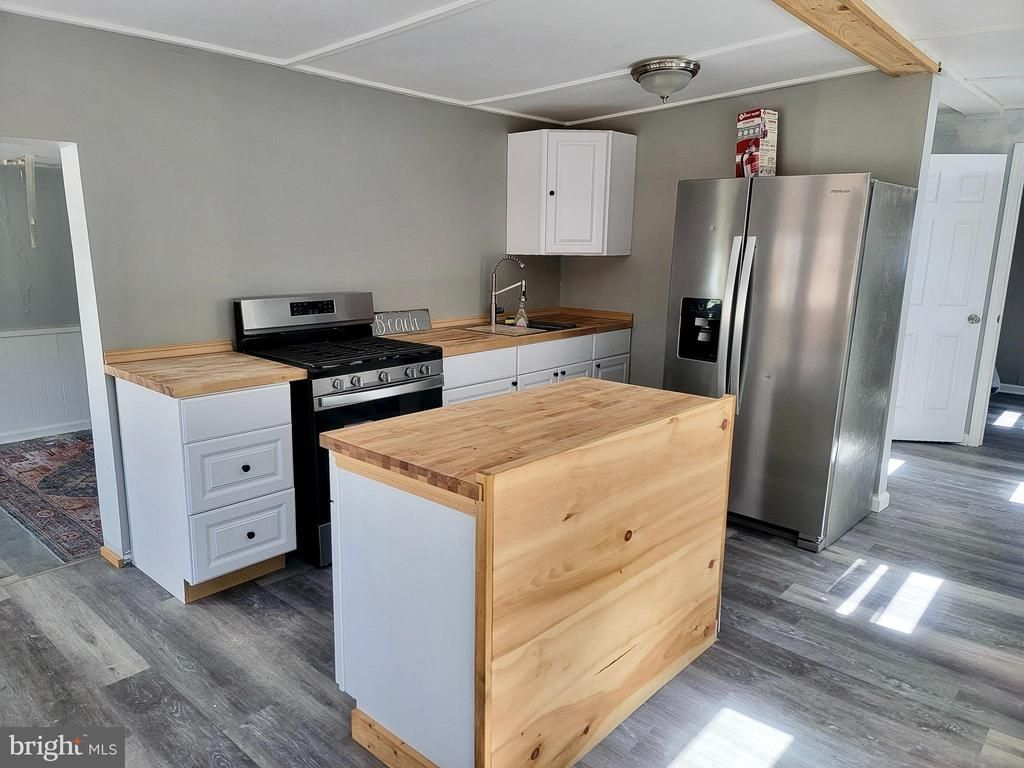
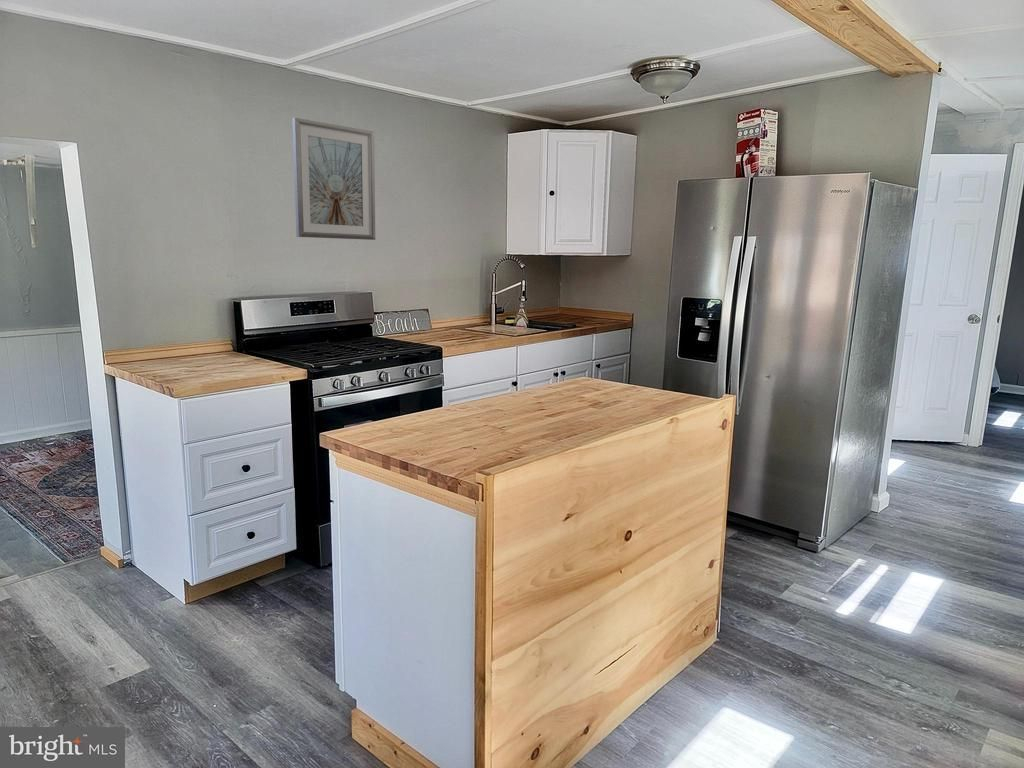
+ picture frame [291,117,376,241]
